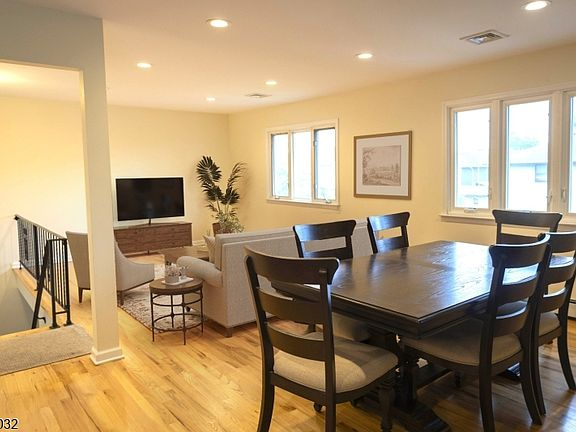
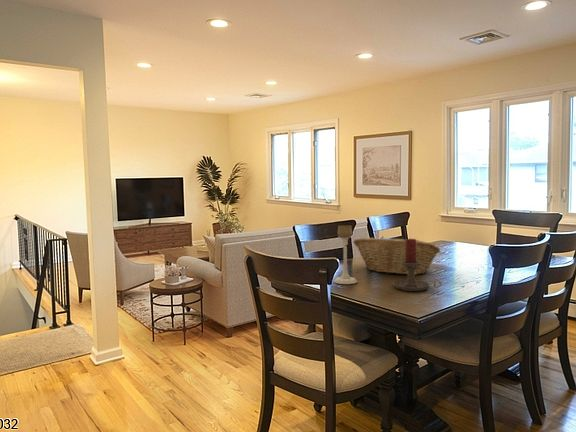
+ fruit basket [353,237,441,276]
+ candle holder [333,224,358,285]
+ candle holder [392,238,442,292]
